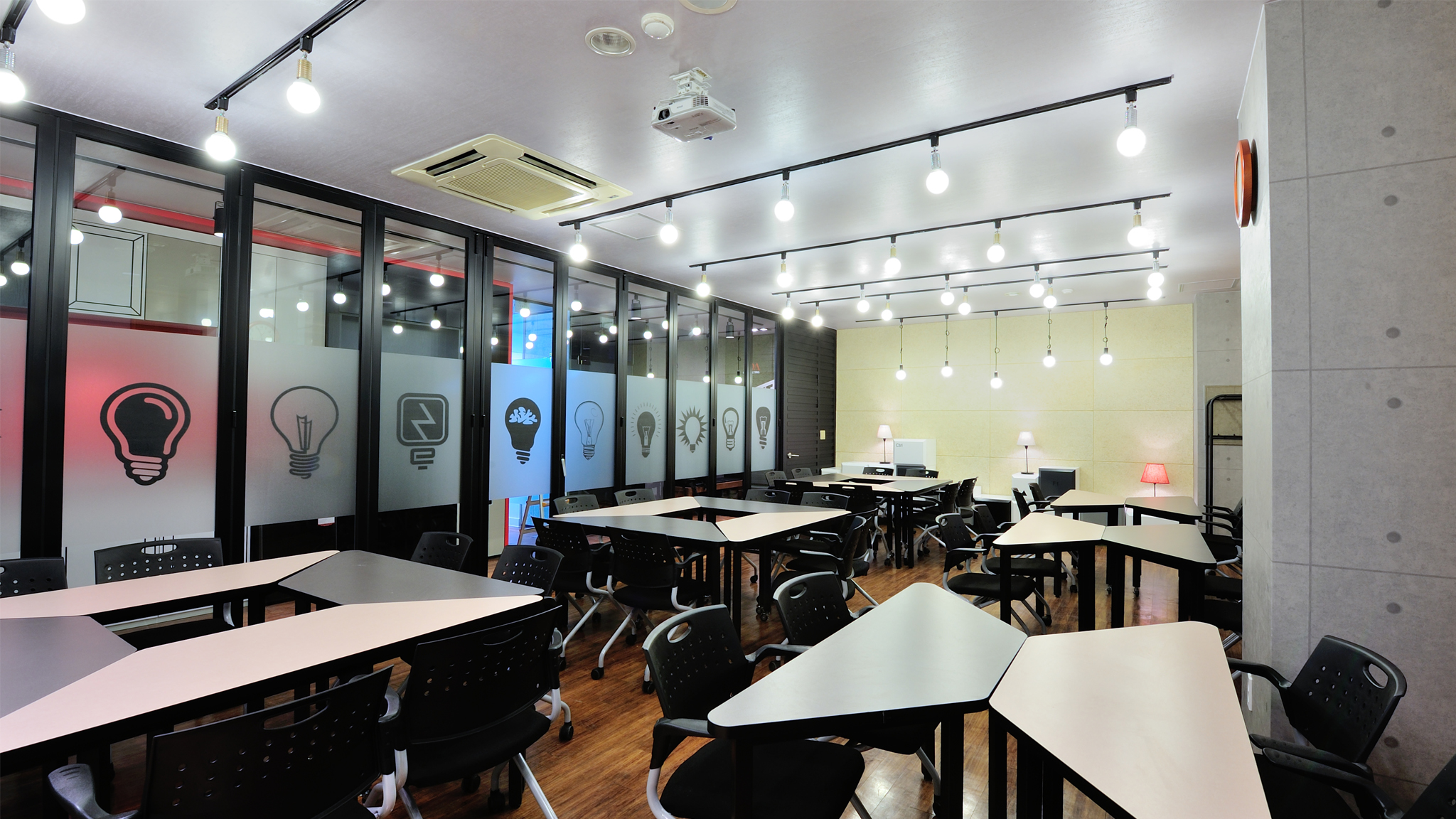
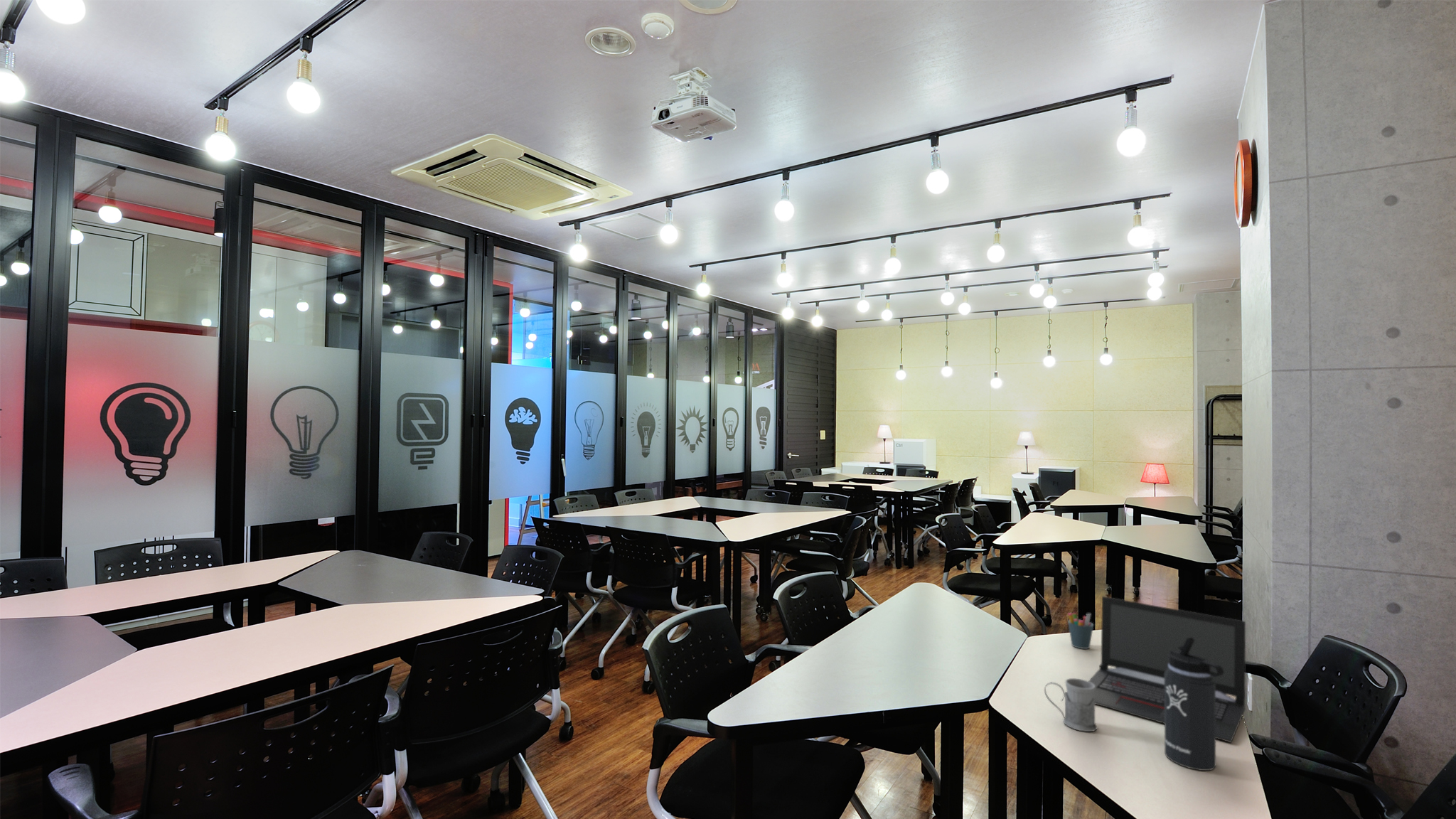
+ thermos bottle [1164,638,1224,771]
+ pen holder [1067,612,1094,650]
+ mug [1044,678,1098,732]
+ laptop [1088,596,1246,744]
